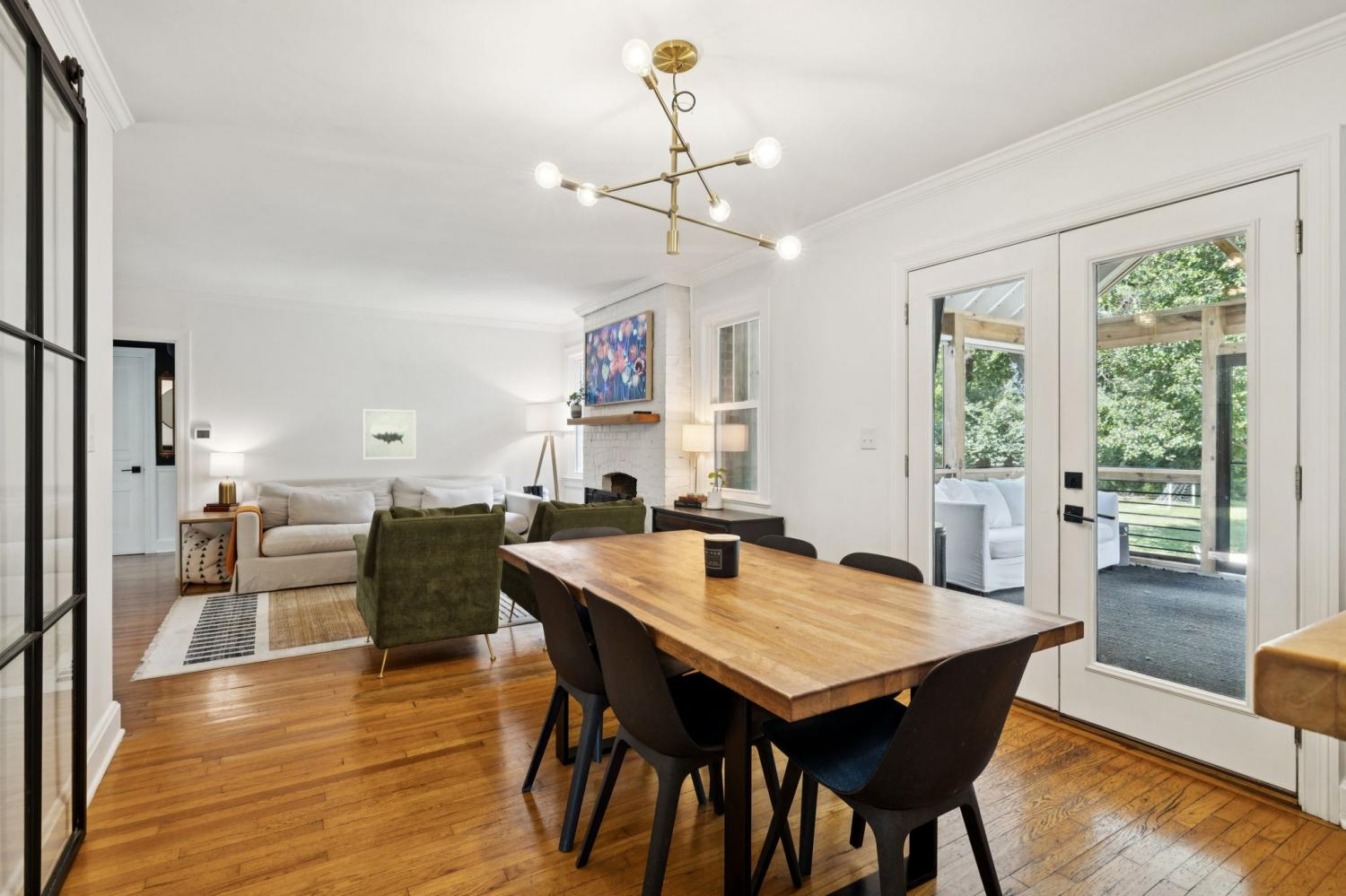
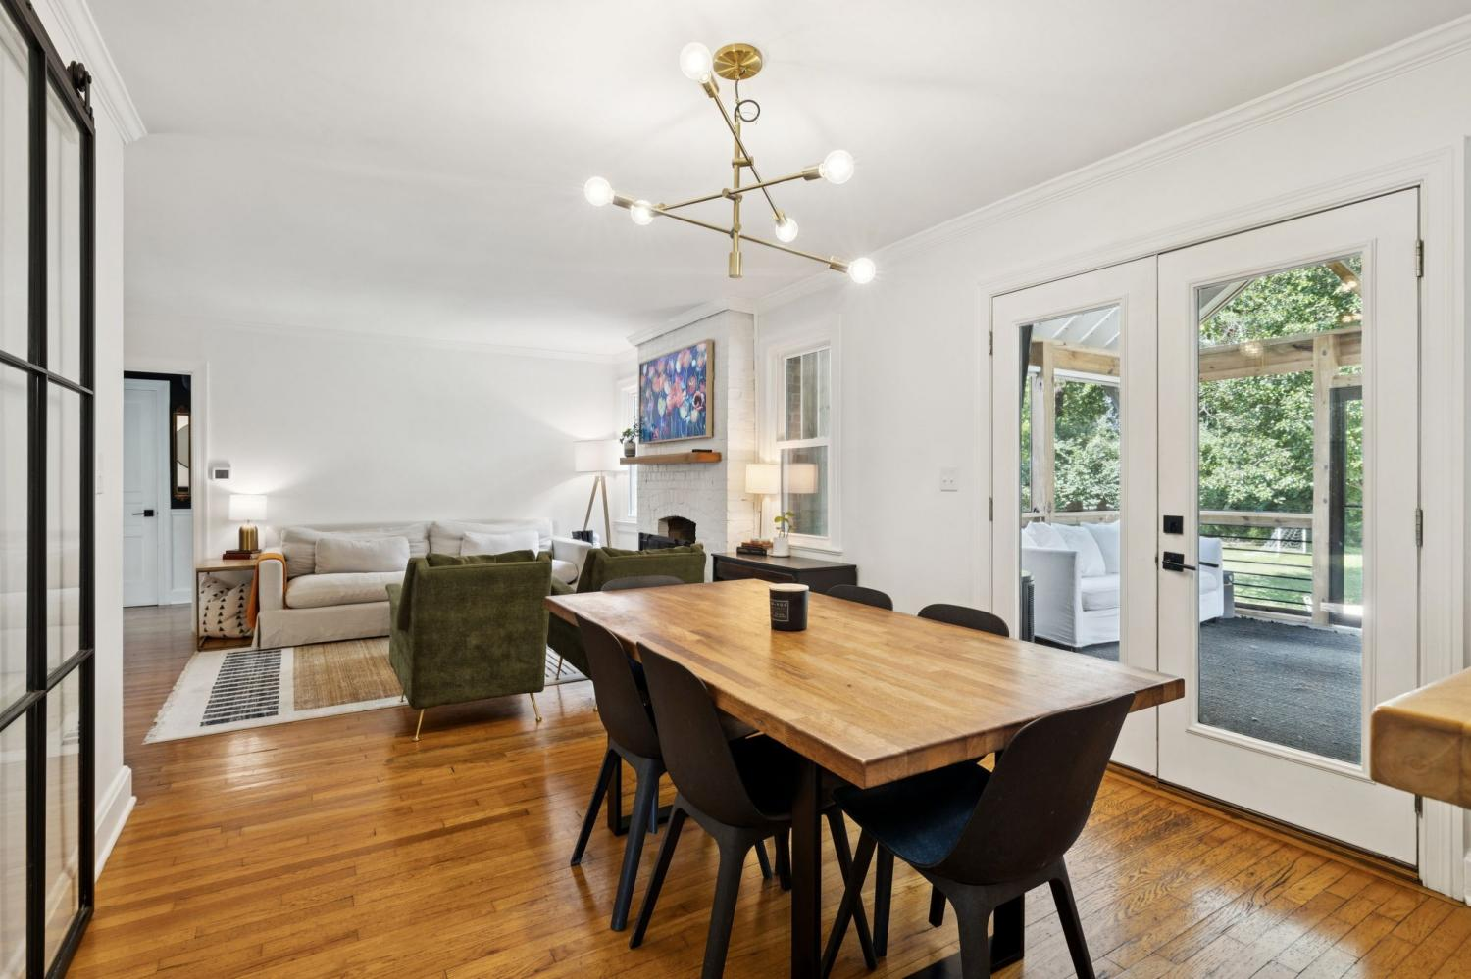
- wall art [362,408,416,460]
